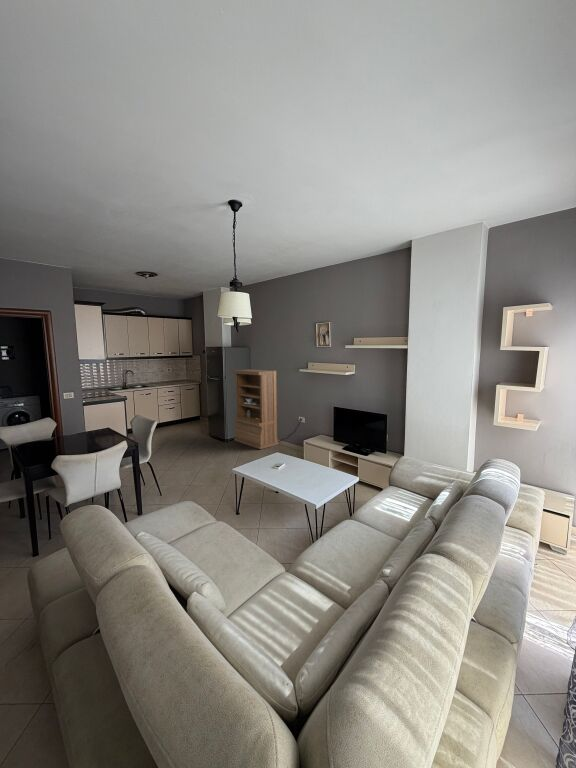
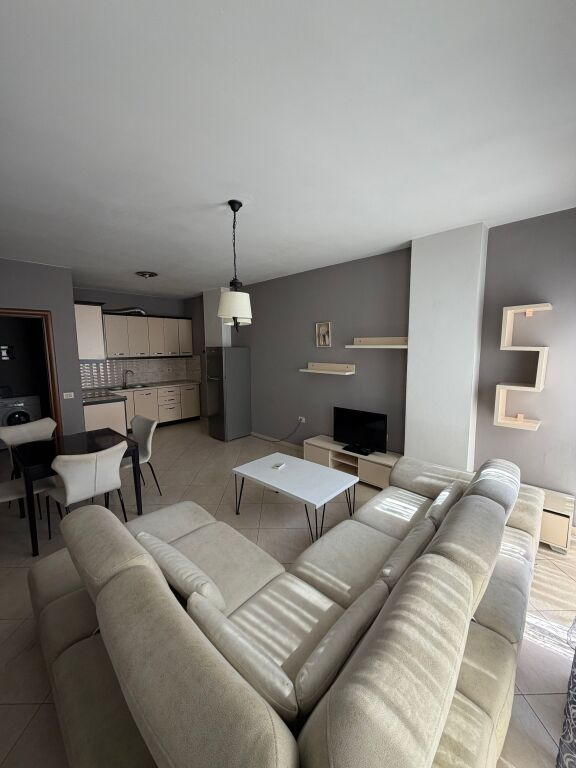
- bookshelf [232,368,279,450]
